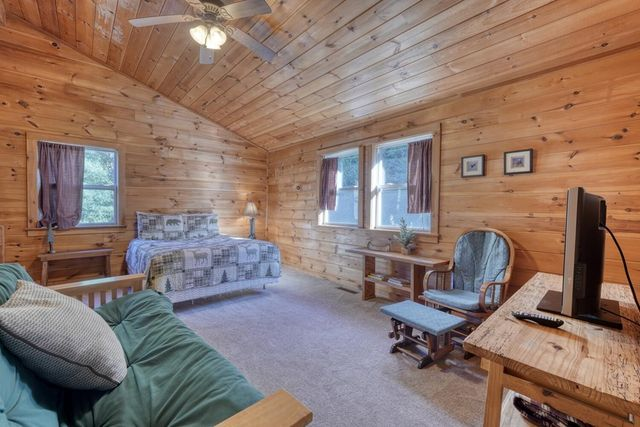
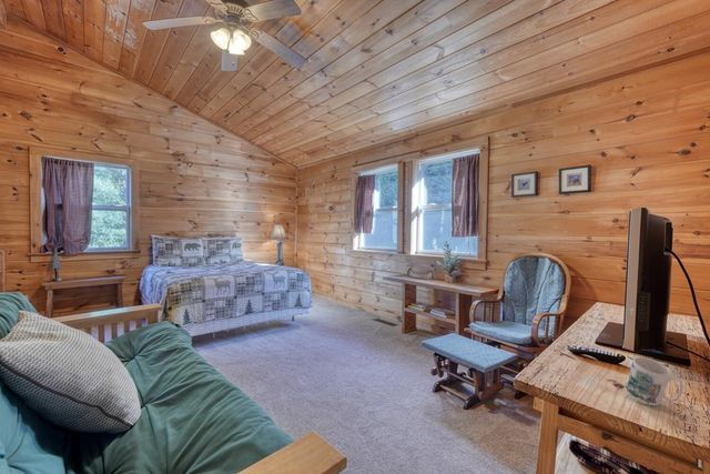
+ mug [623,356,684,406]
